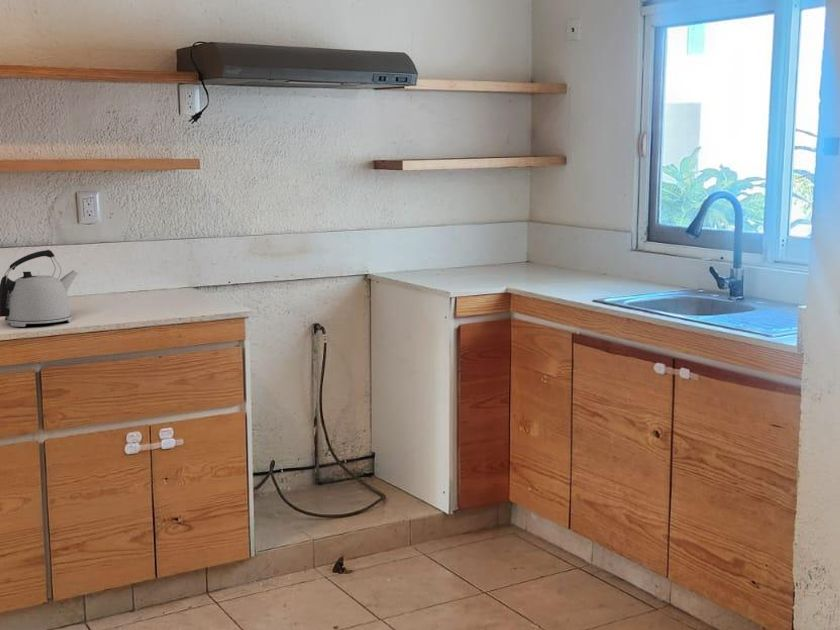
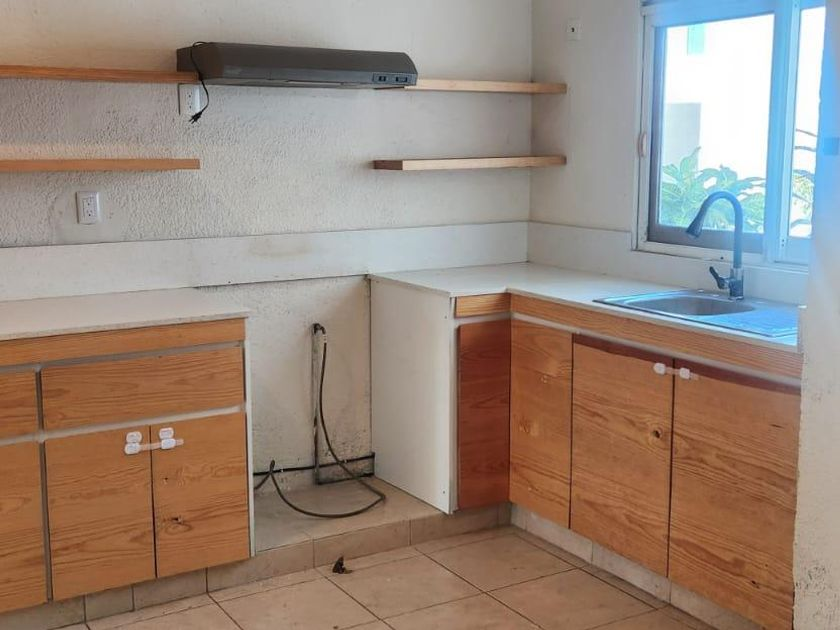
- kettle [0,249,79,328]
